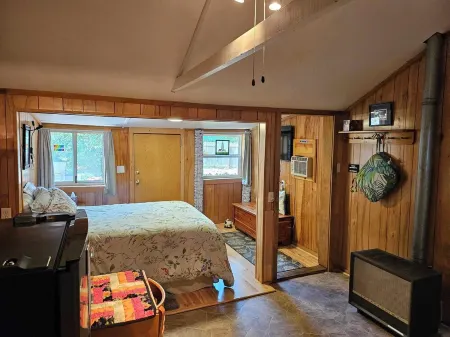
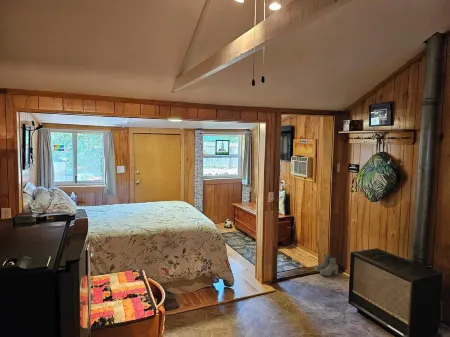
+ boots [314,253,339,277]
